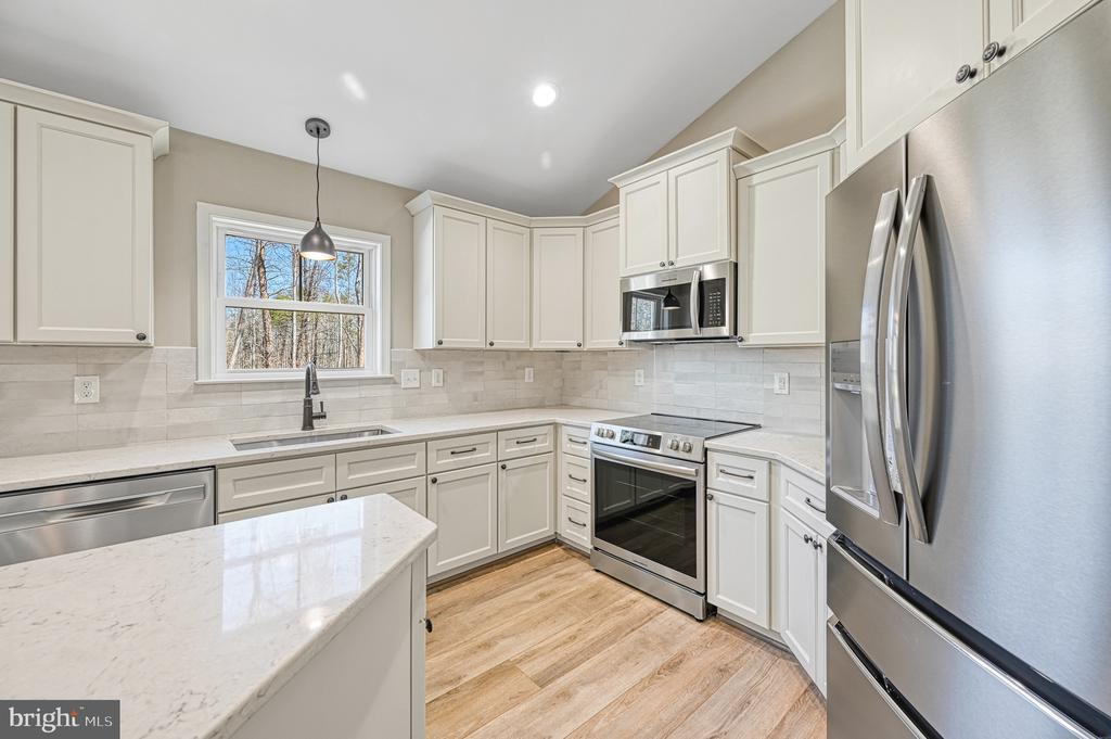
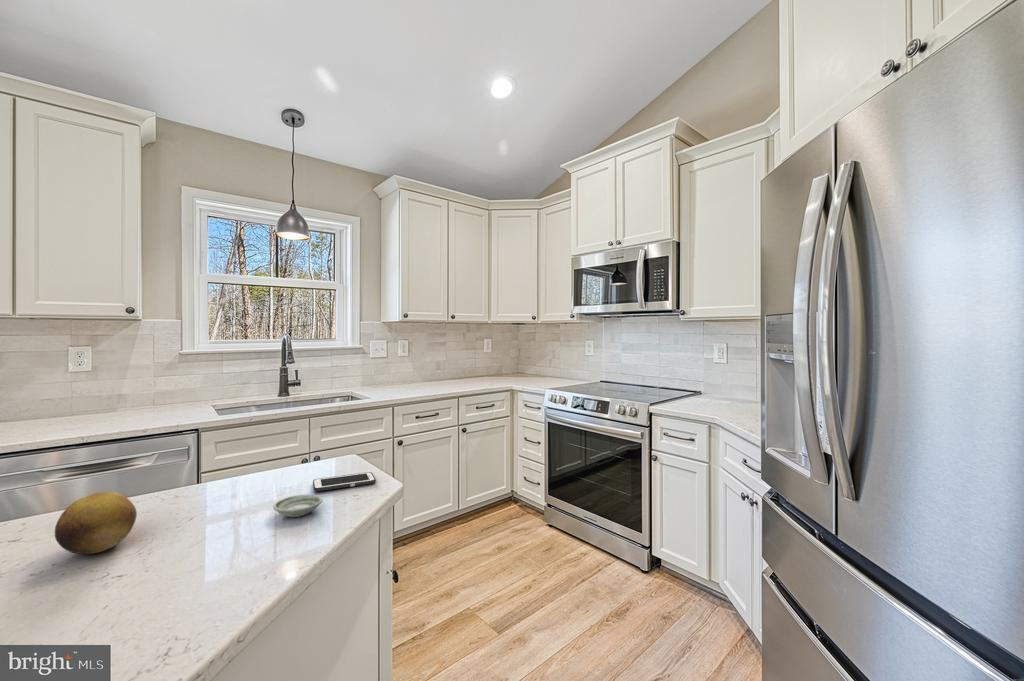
+ fruit [54,491,138,555]
+ cell phone [312,471,377,492]
+ saucer [272,493,324,518]
